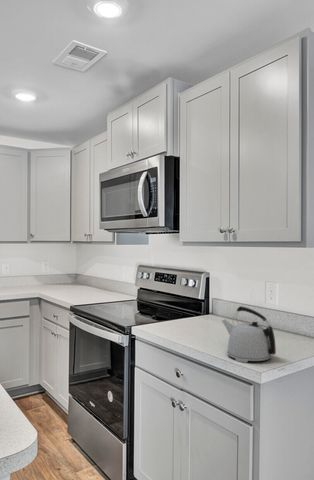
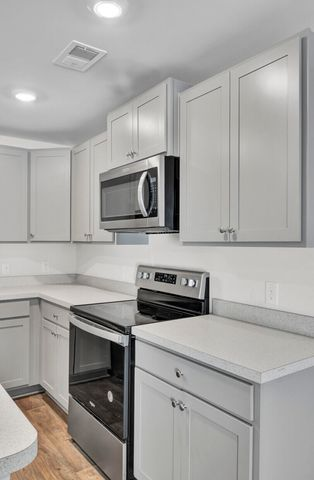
- kettle [221,305,277,364]
